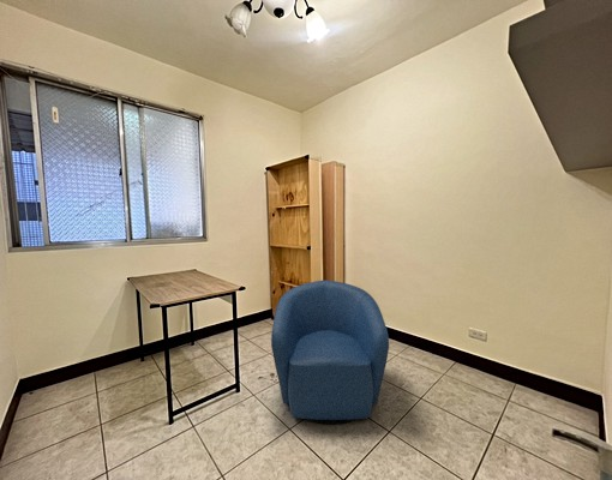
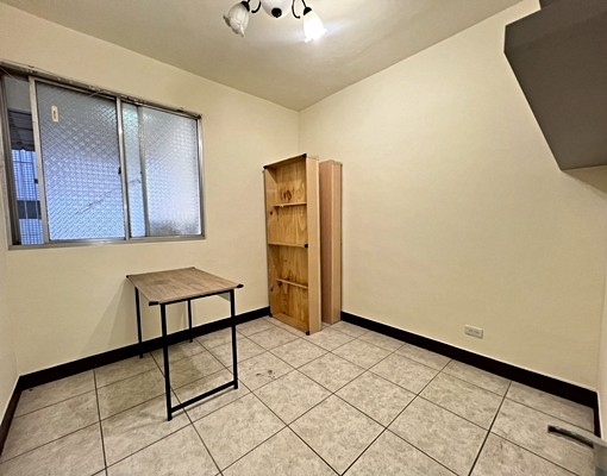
- armchair [270,280,390,426]
